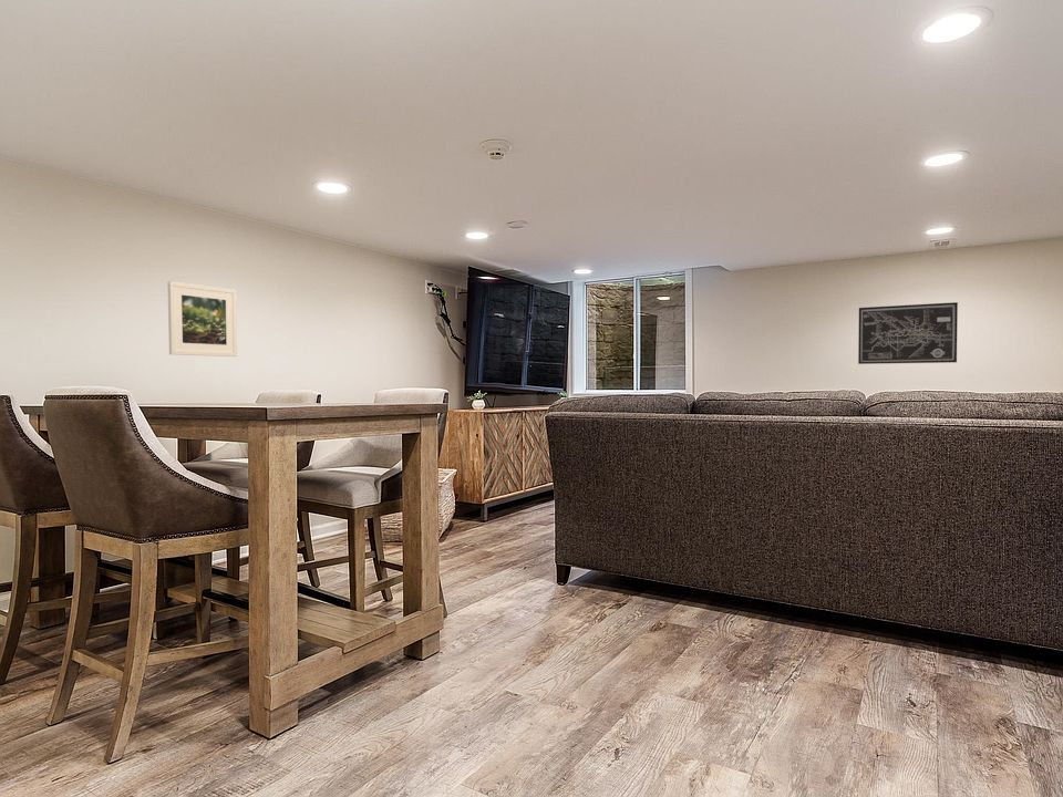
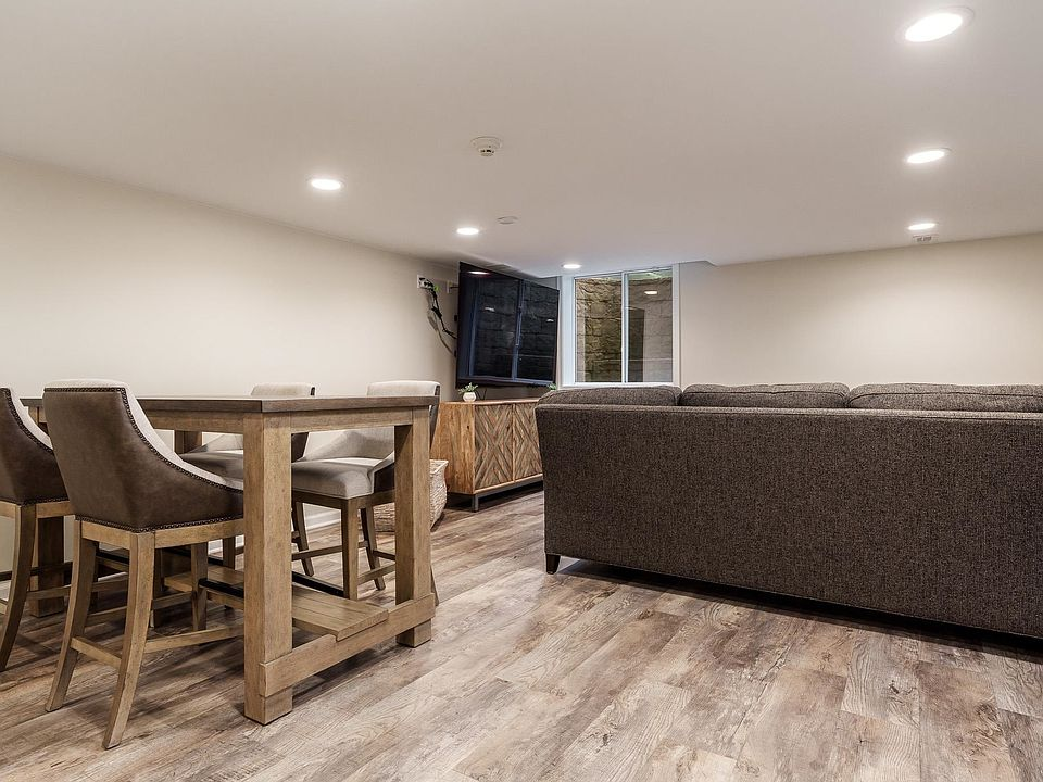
- wall art [857,301,959,365]
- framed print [167,280,238,358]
